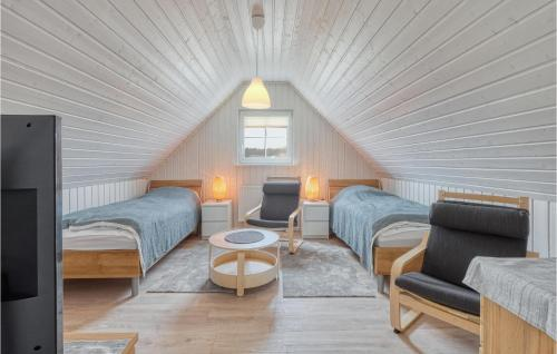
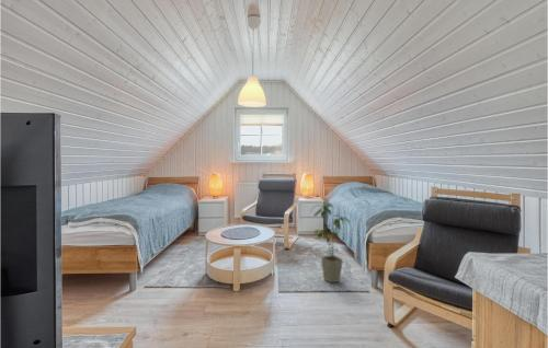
+ house plant [309,202,351,285]
